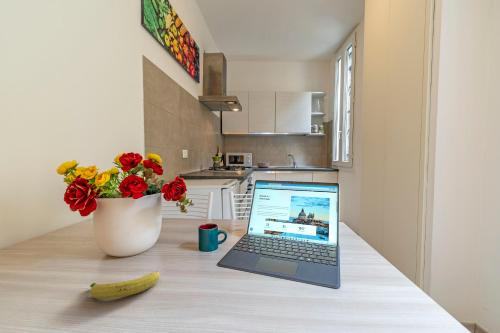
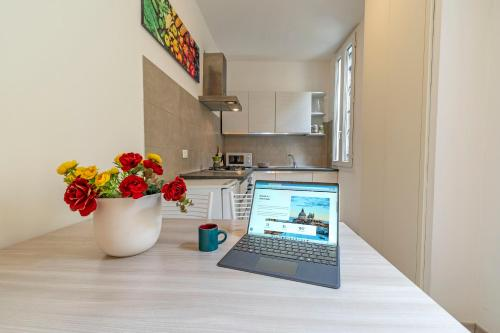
- fruit [89,270,161,300]
